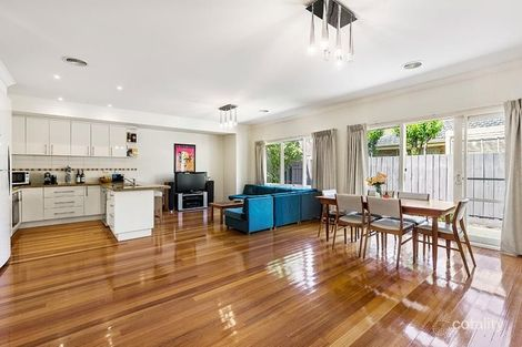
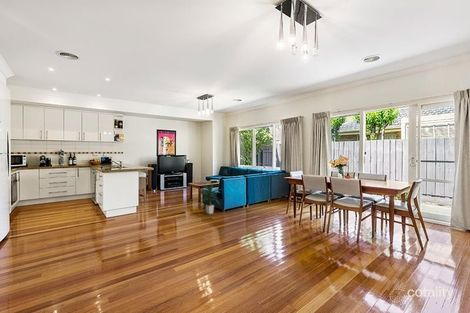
+ indoor plant [197,183,222,215]
